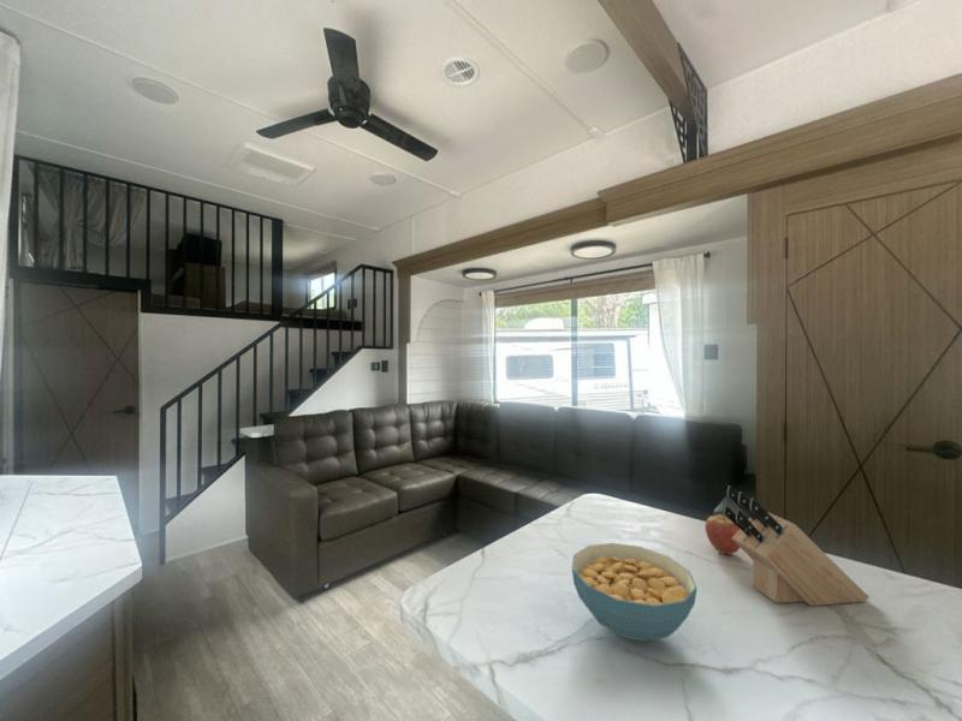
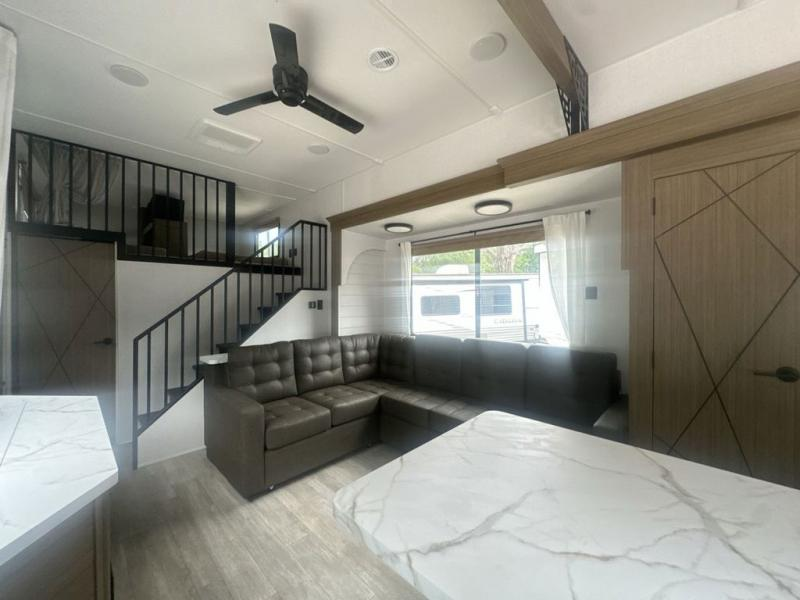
- knife block [721,484,871,607]
- fruit [703,507,741,555]
- cereal bowl [571,542,699,642]
